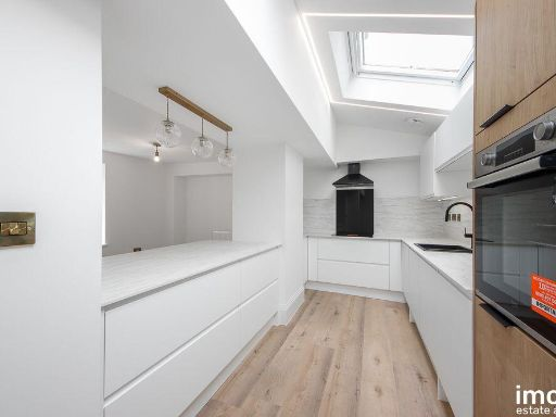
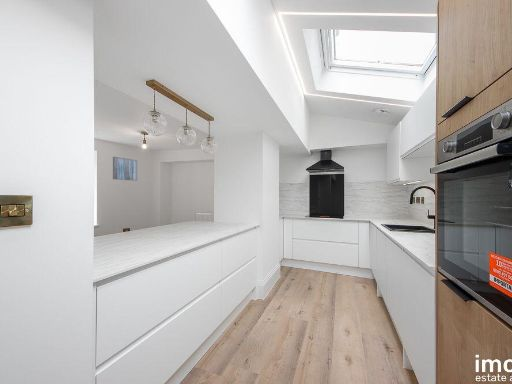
+ wall art [112,156,138,182]
